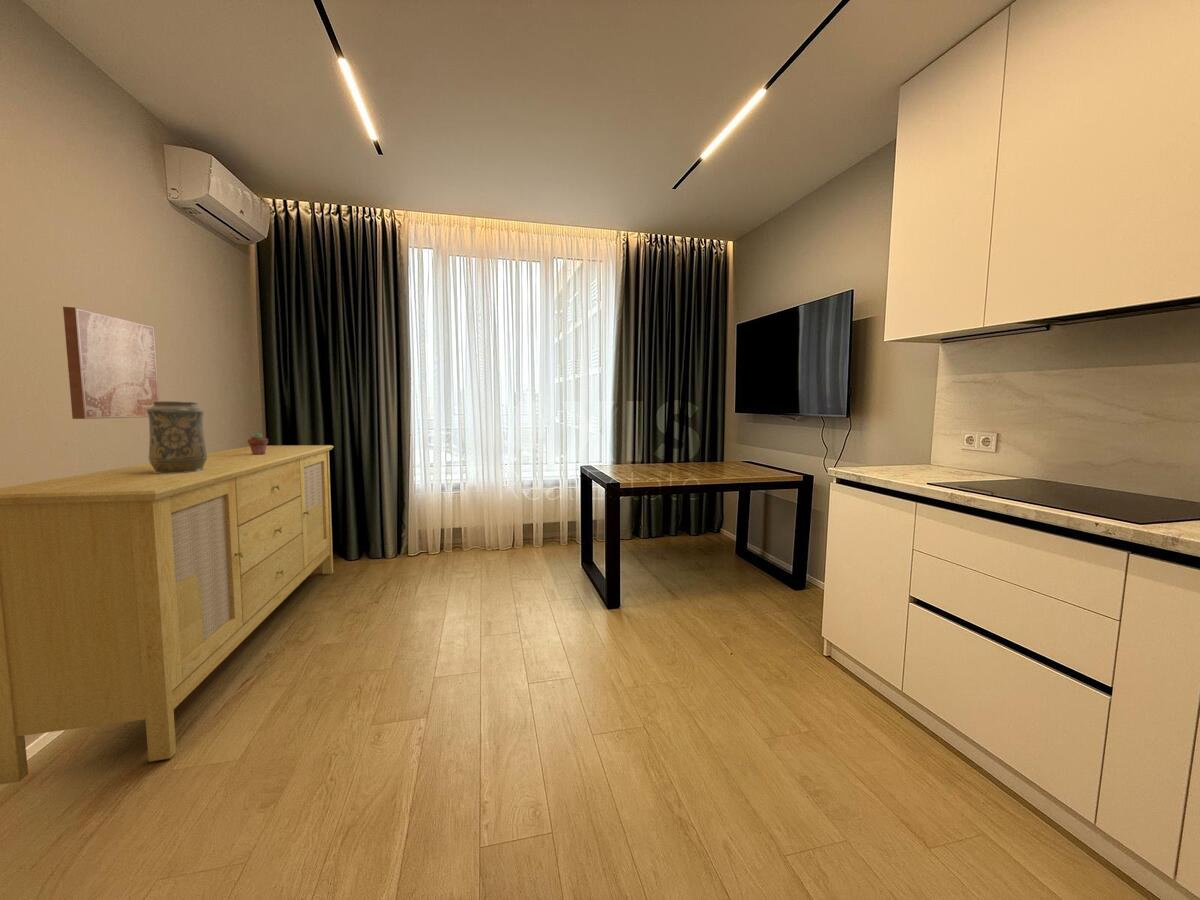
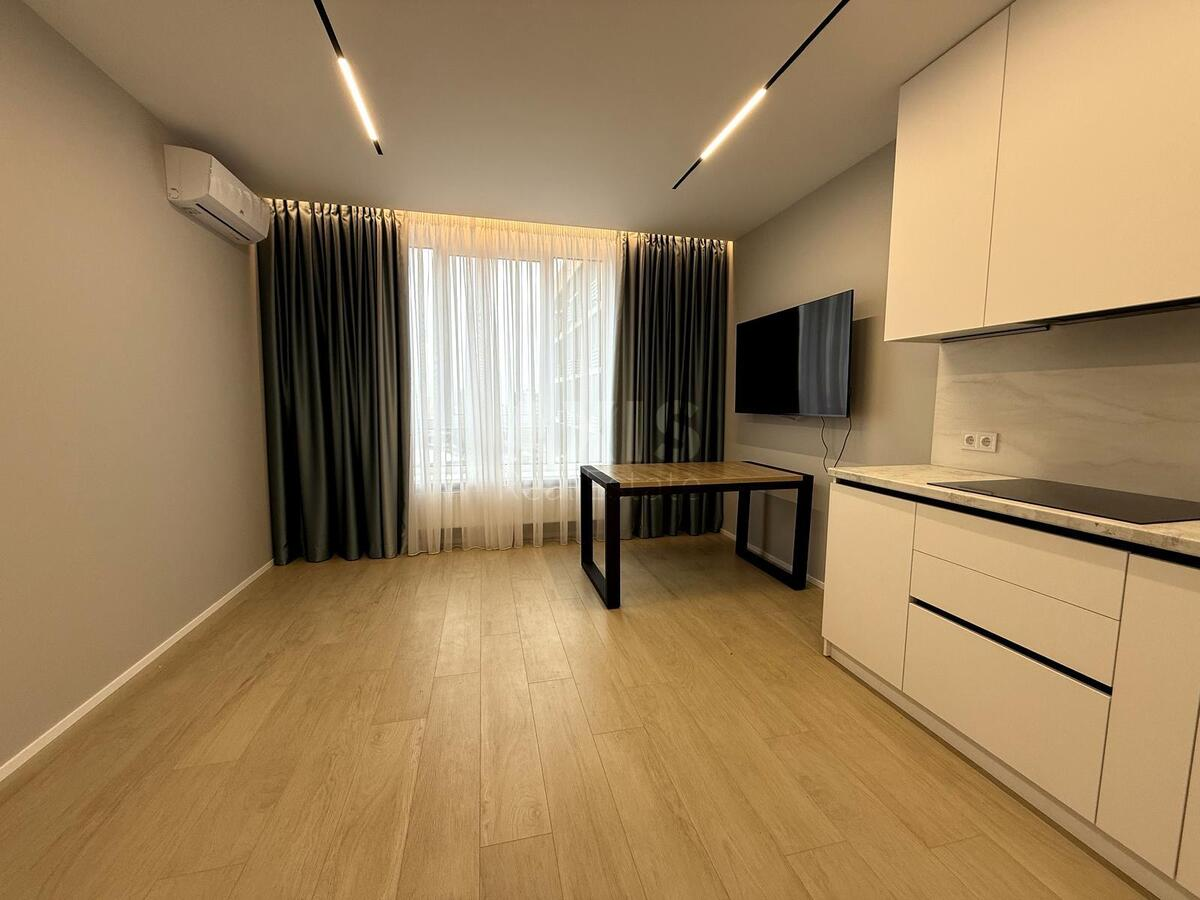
- sideboard [0,444,335,785]
- wall art [62,306,160,420]
- potted succulent [247,432,269,455]
- decorative vase [146,400,208,474]
